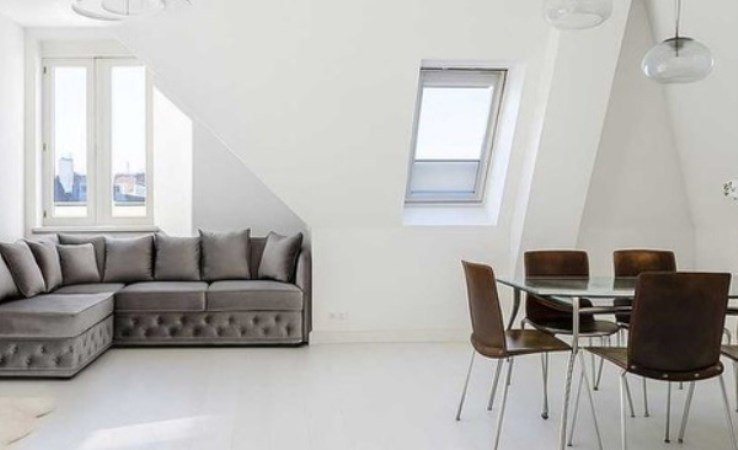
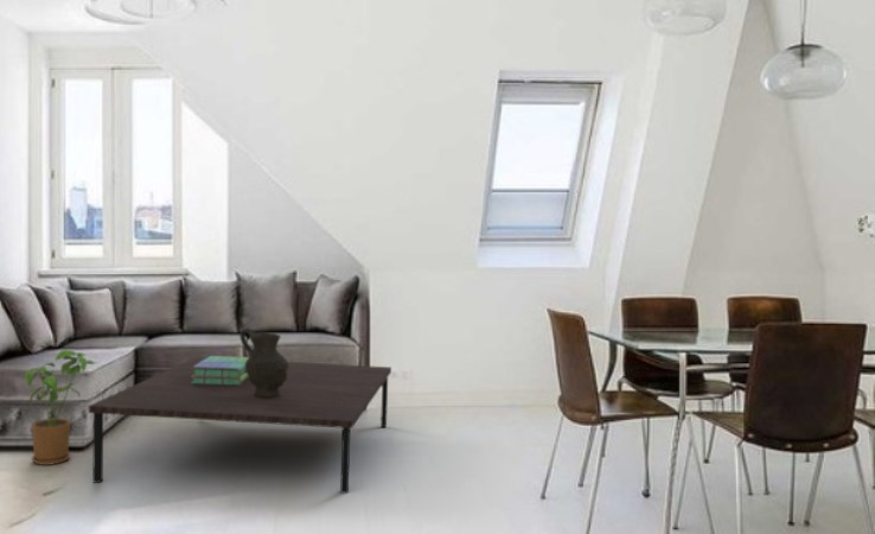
+ decorative vase [239,328,288,398]
+ house plant [24,349,97,466]
+ coffee table [88,356,392,495]
+ stack of books [191,355,249,384]
